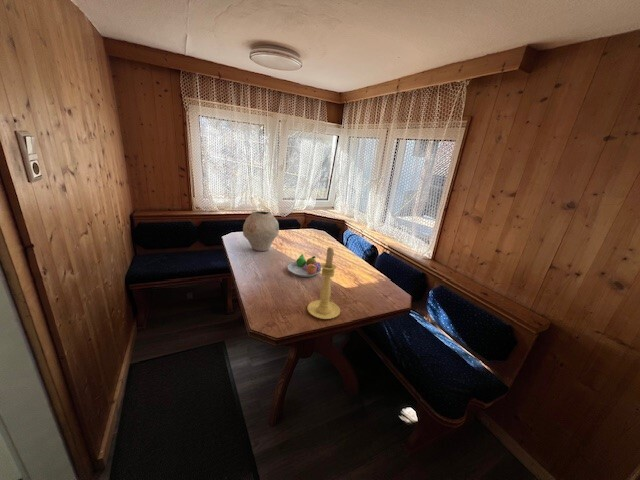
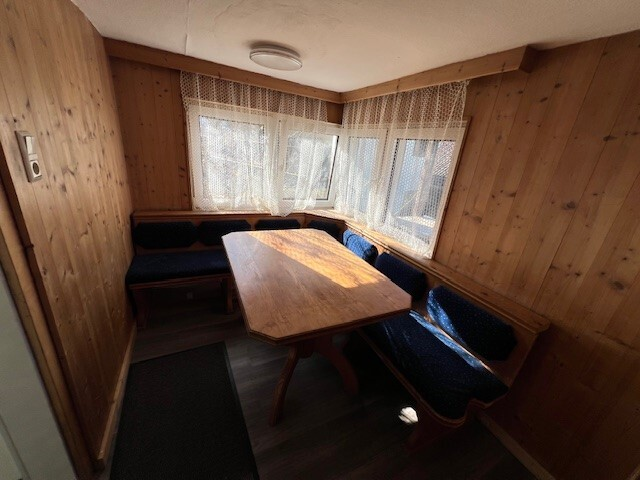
- fruit bowl [287,253,322,278]
- vase [242,210,280,252]
- candle holder [306,246,341,320]
